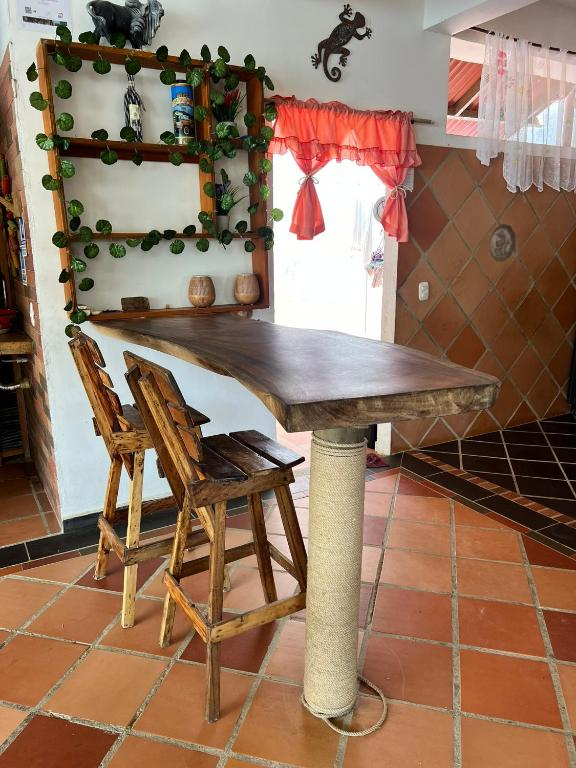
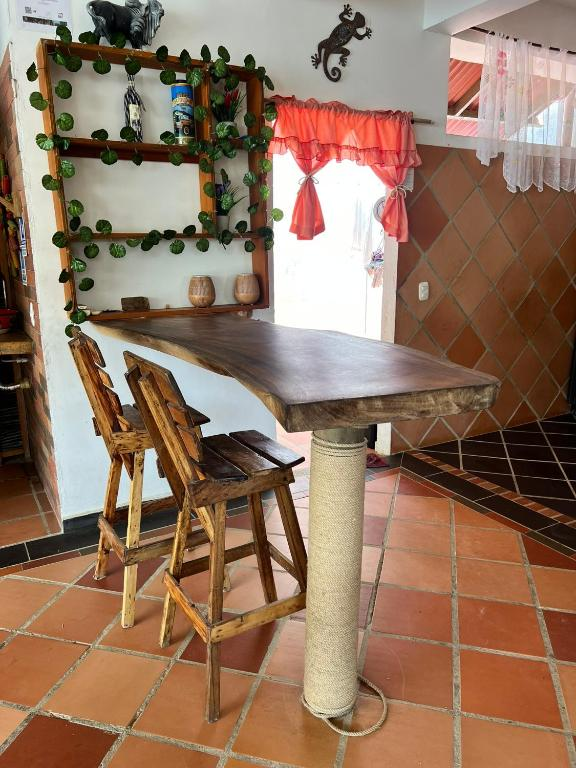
- decorative plate [489,223,516,263]
